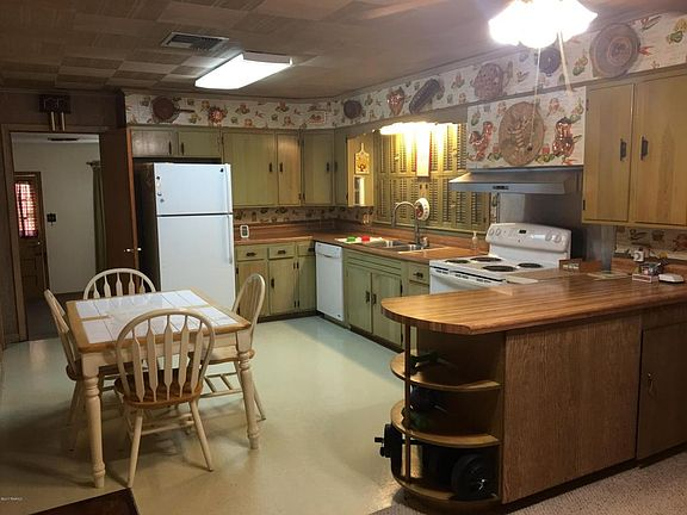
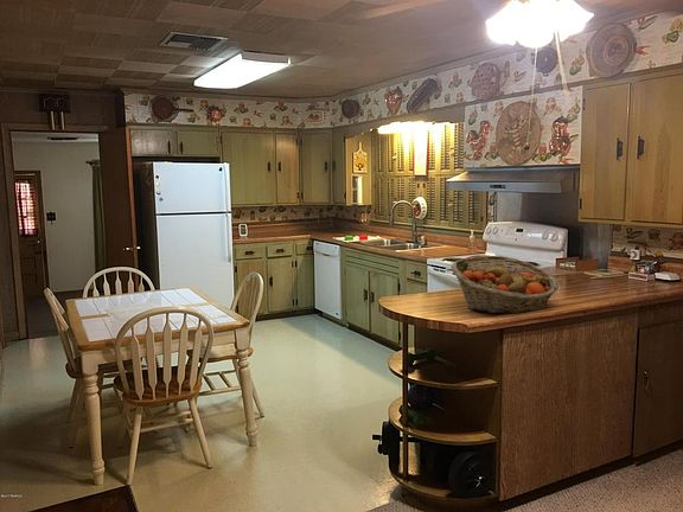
+ fruit basket [449,255,560,315]
